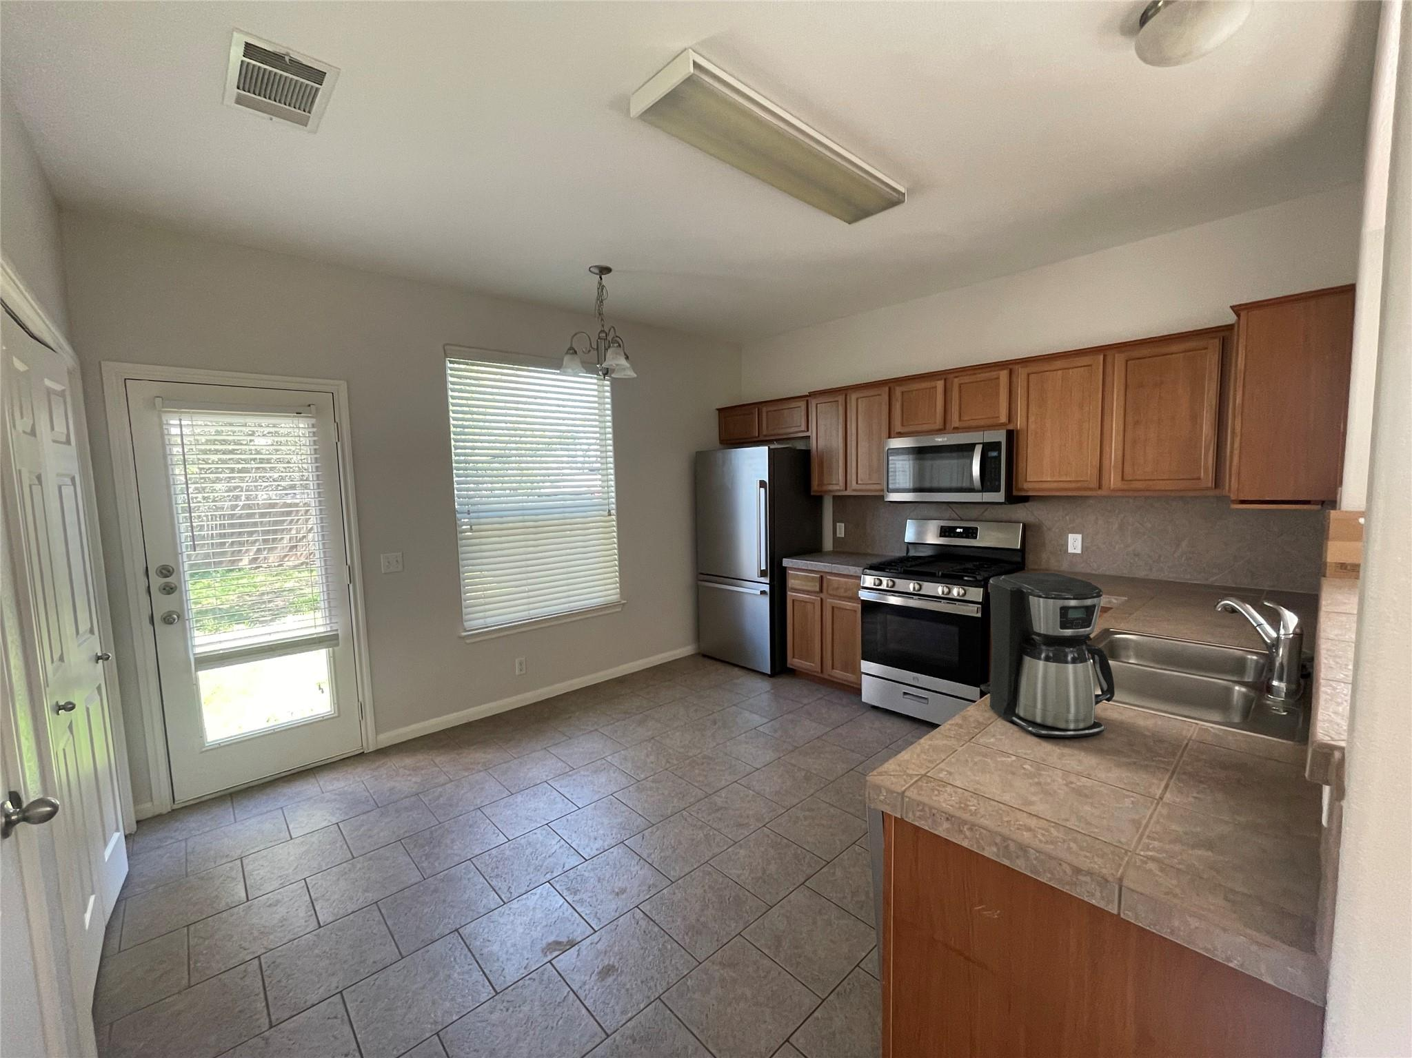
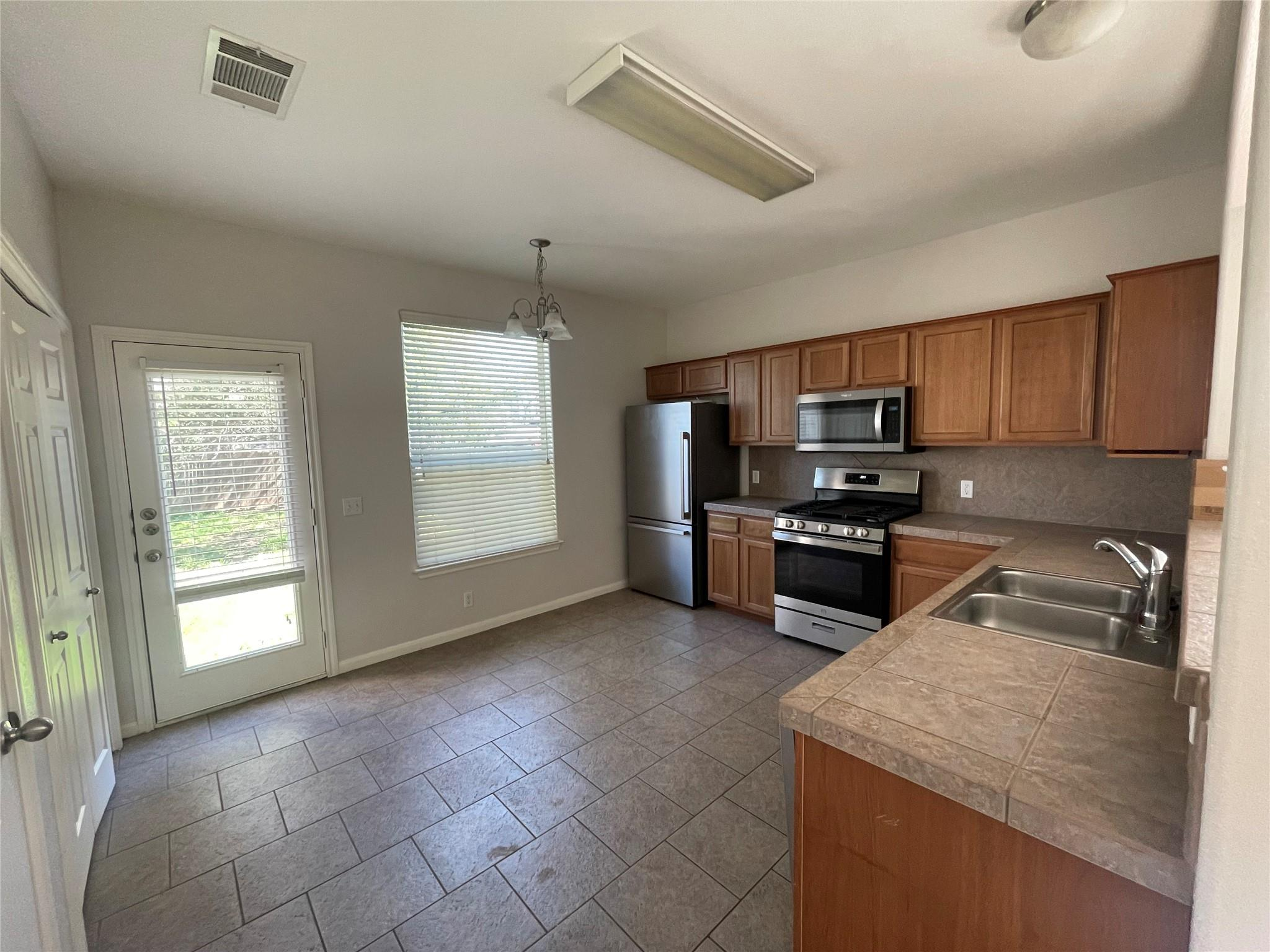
- coffee maker [980,572,1115,738]
